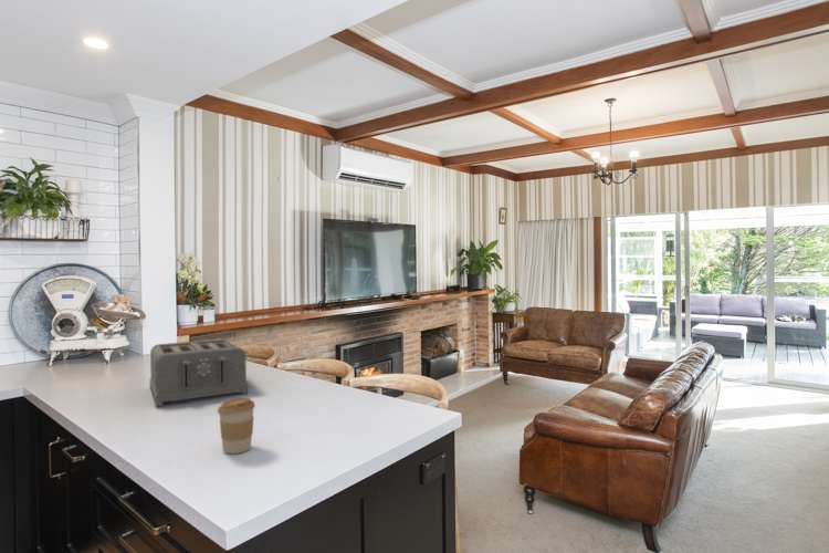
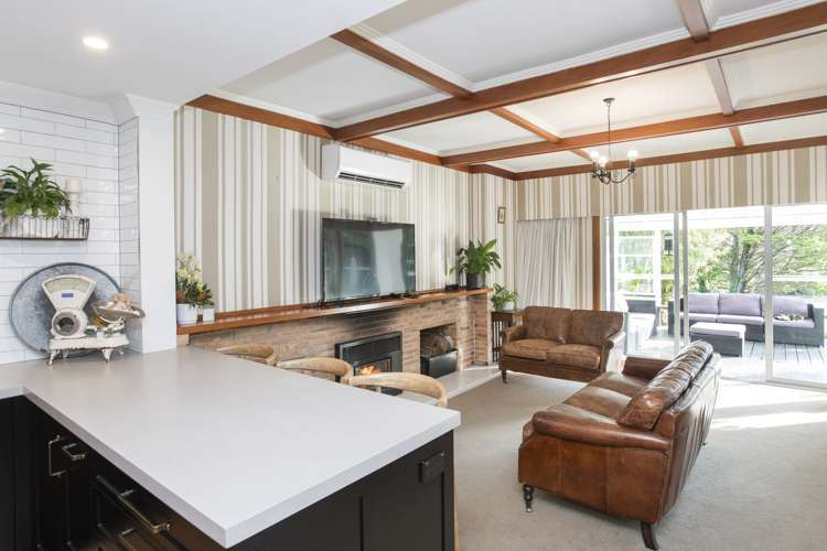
- coffee cup [217,397,256,455]
- toaster [149,338,249,407]
